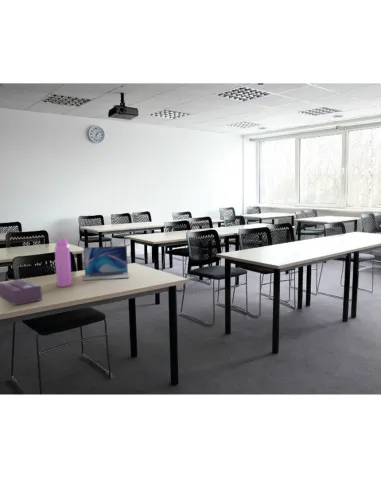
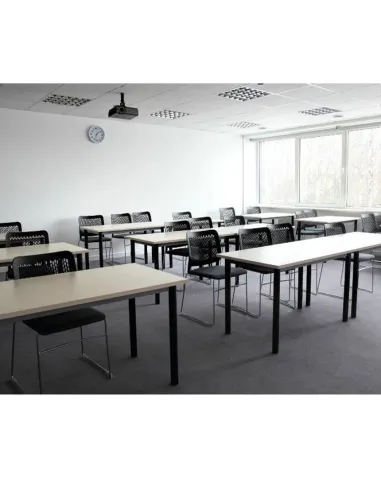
- laptop [82,245,130,281]
- tissue box [0,278,43,306]
- water bottle [54,236,73,288]
